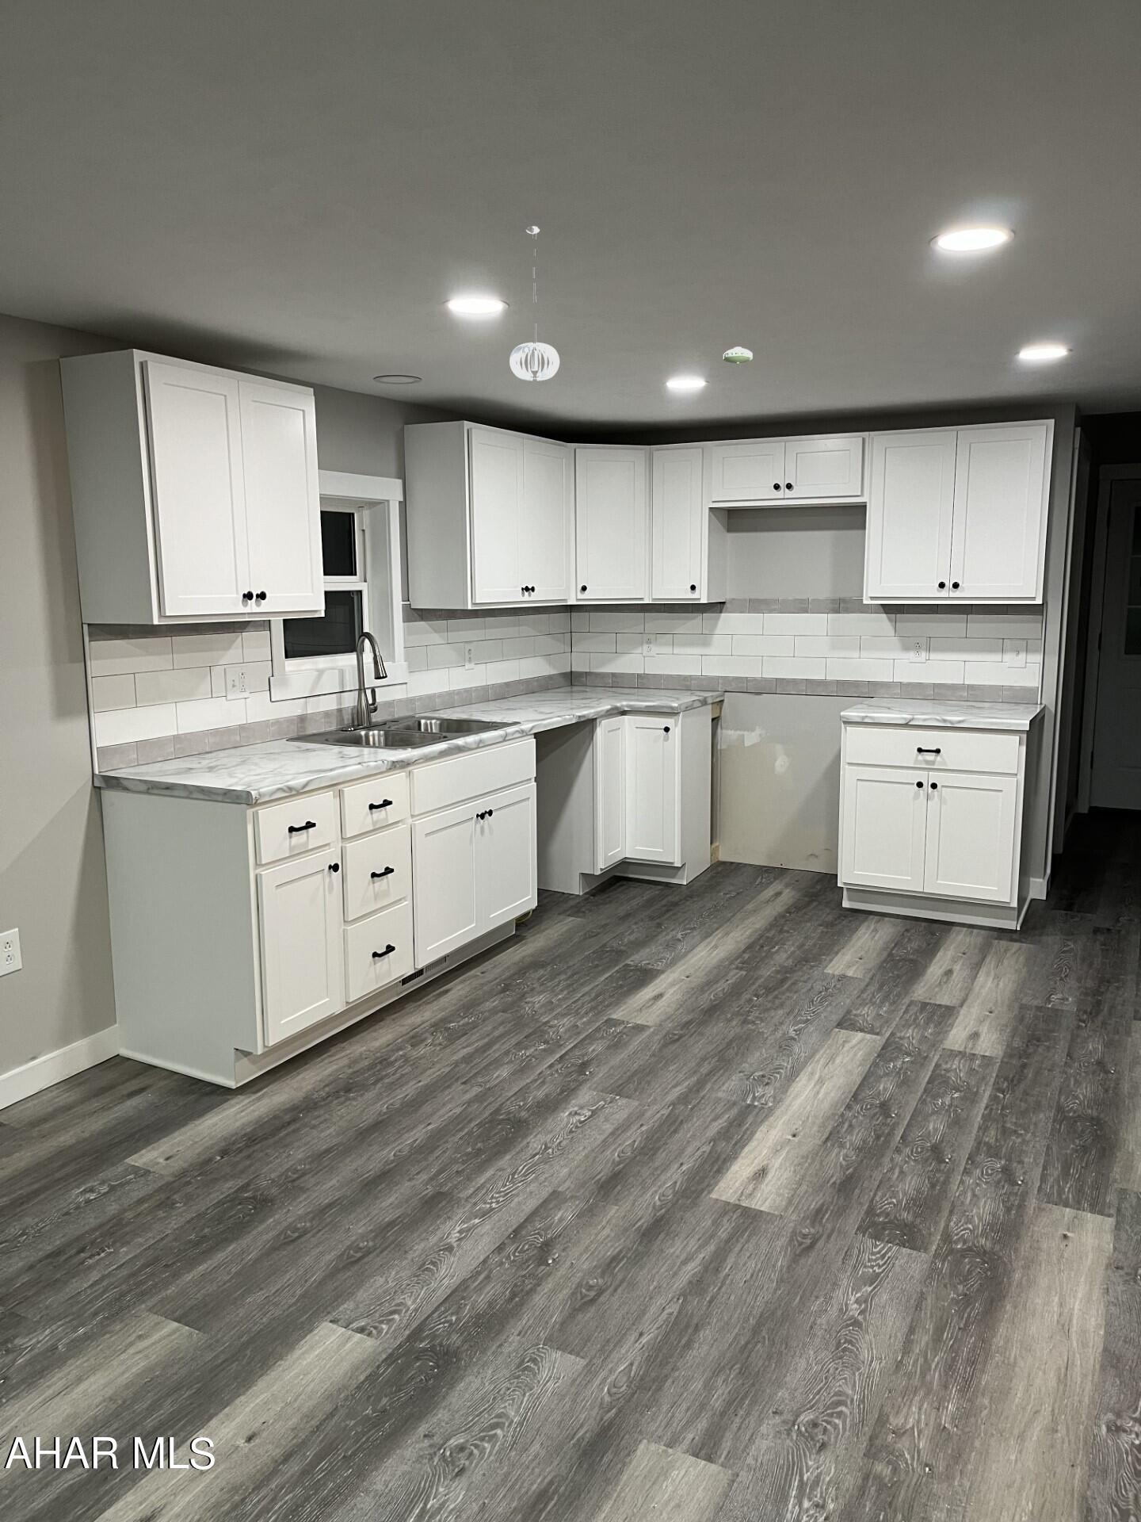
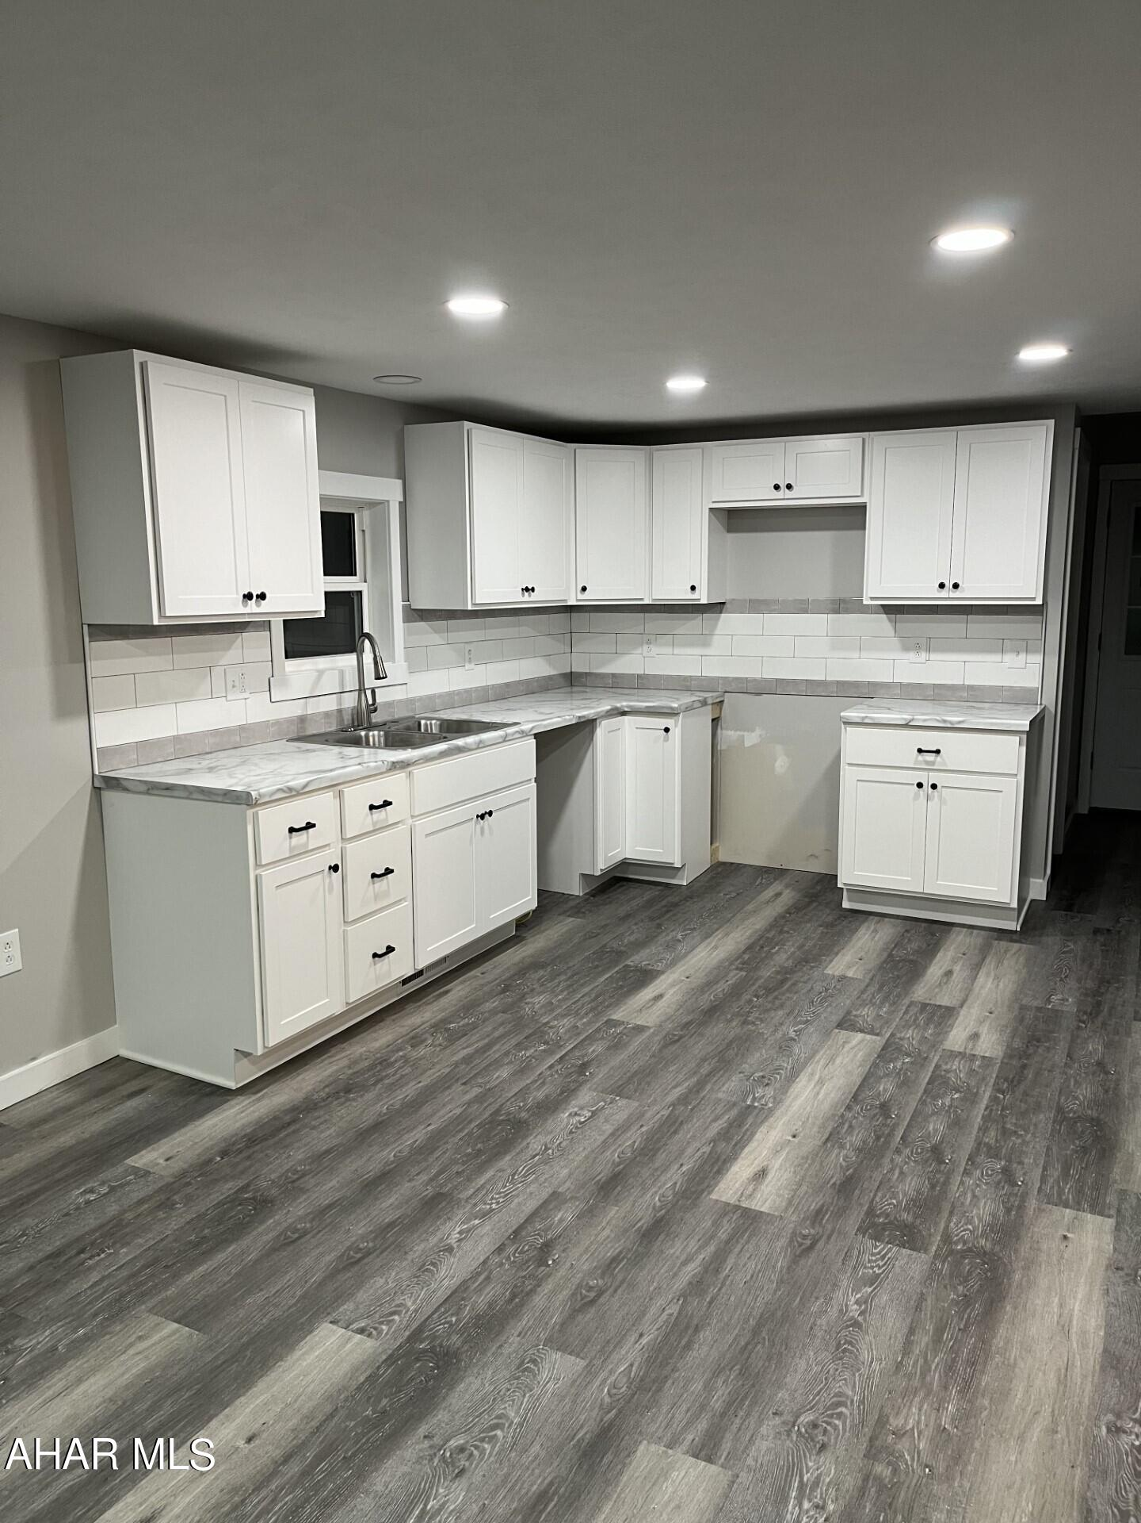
- pendant light [508,225,560,381]
- smoke detector [723,346,754,364]
